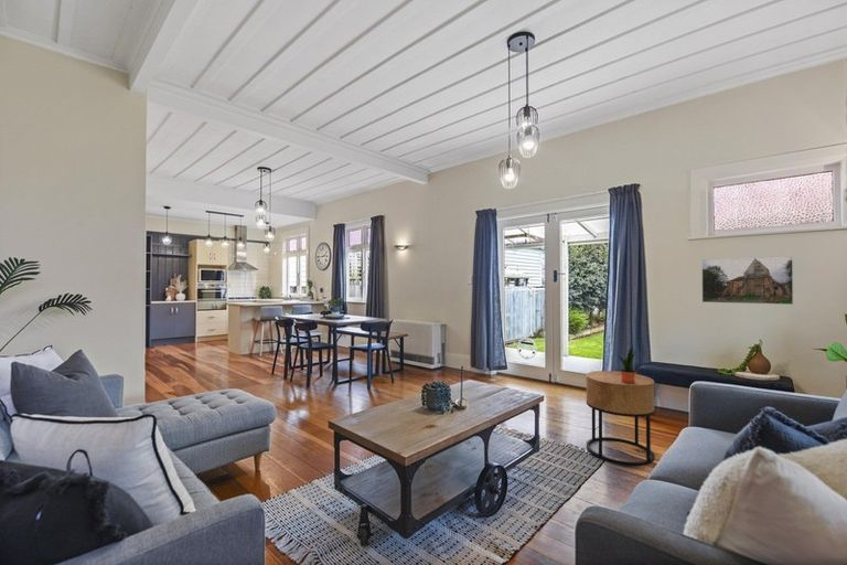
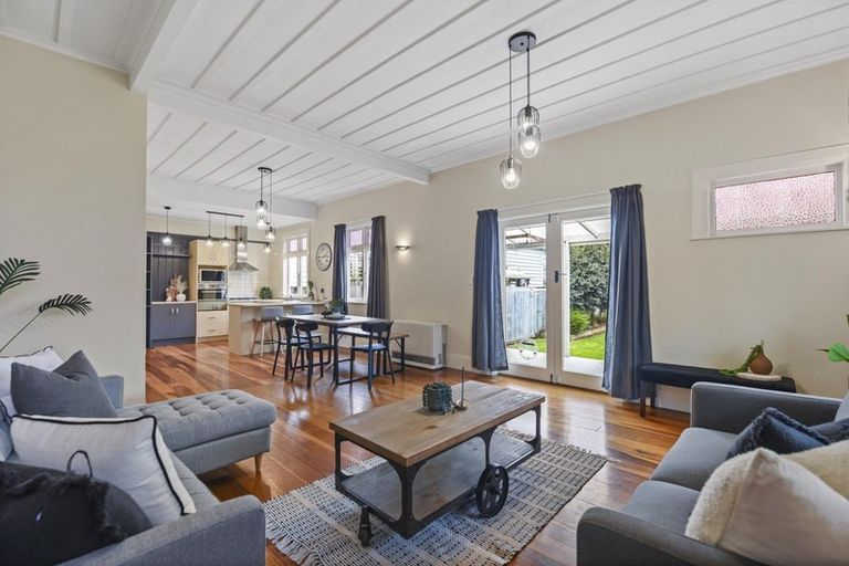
- potted plant [618,344,637,383]
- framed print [700,255,794,306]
- side table [586,370,656,467]
